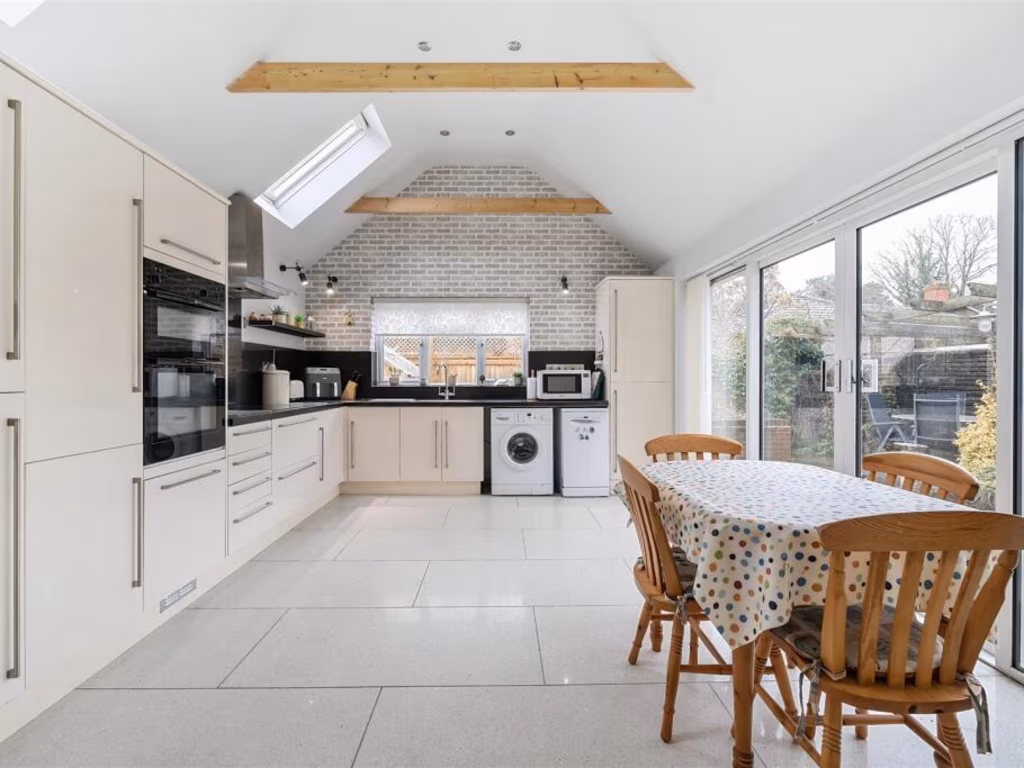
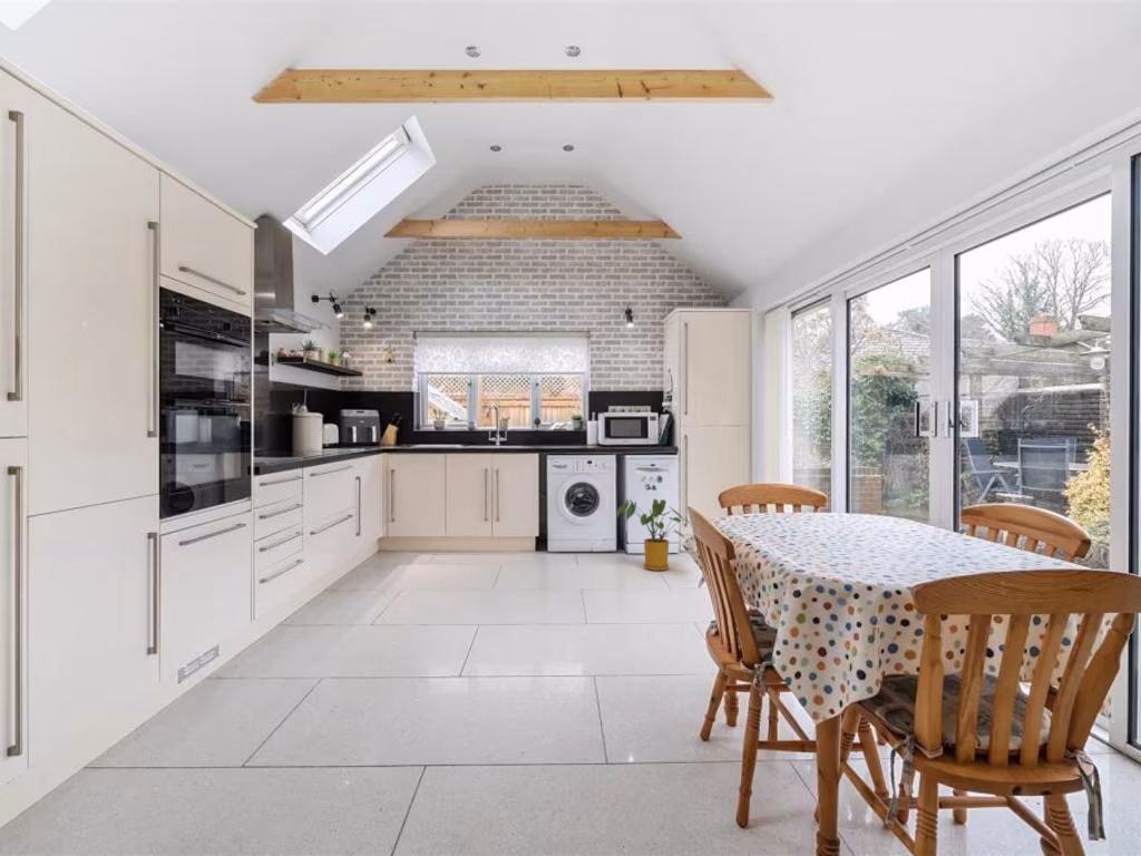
+ house plant [616,498,690,572]
